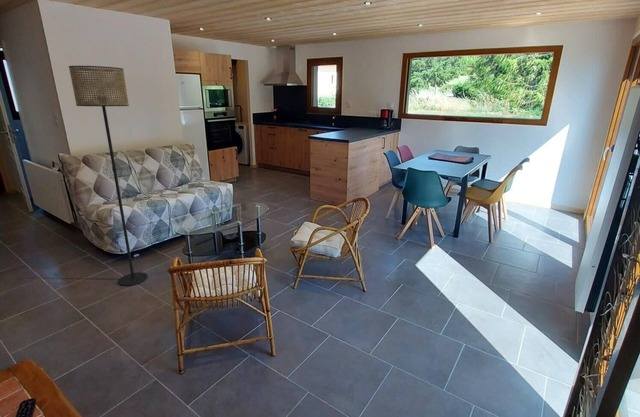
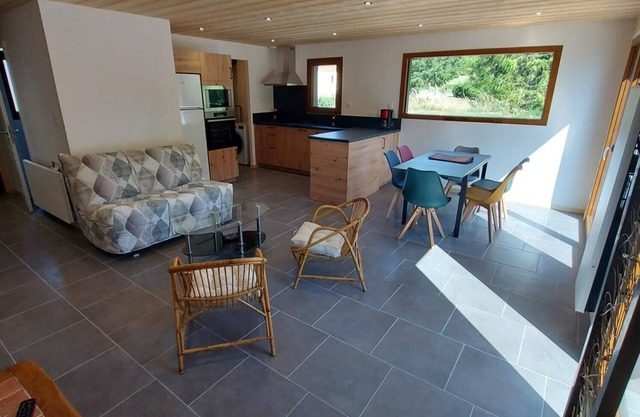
- floor lamp [68,65,148,287]
